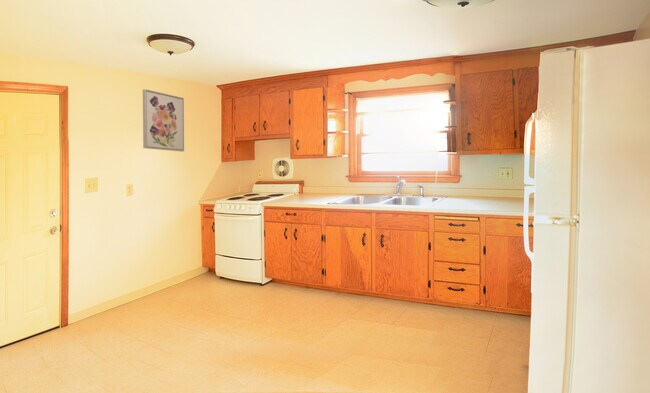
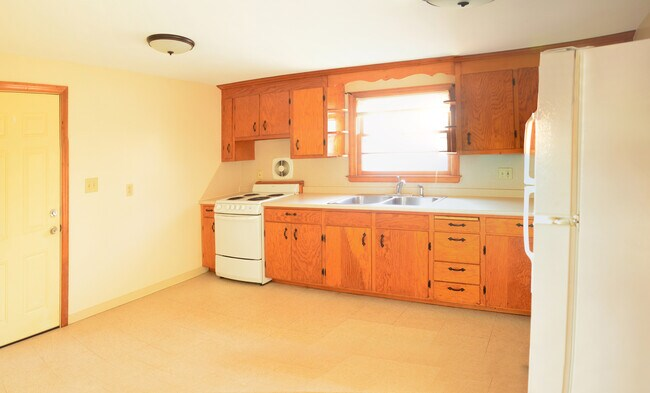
- wall art [142,88,185,152]
